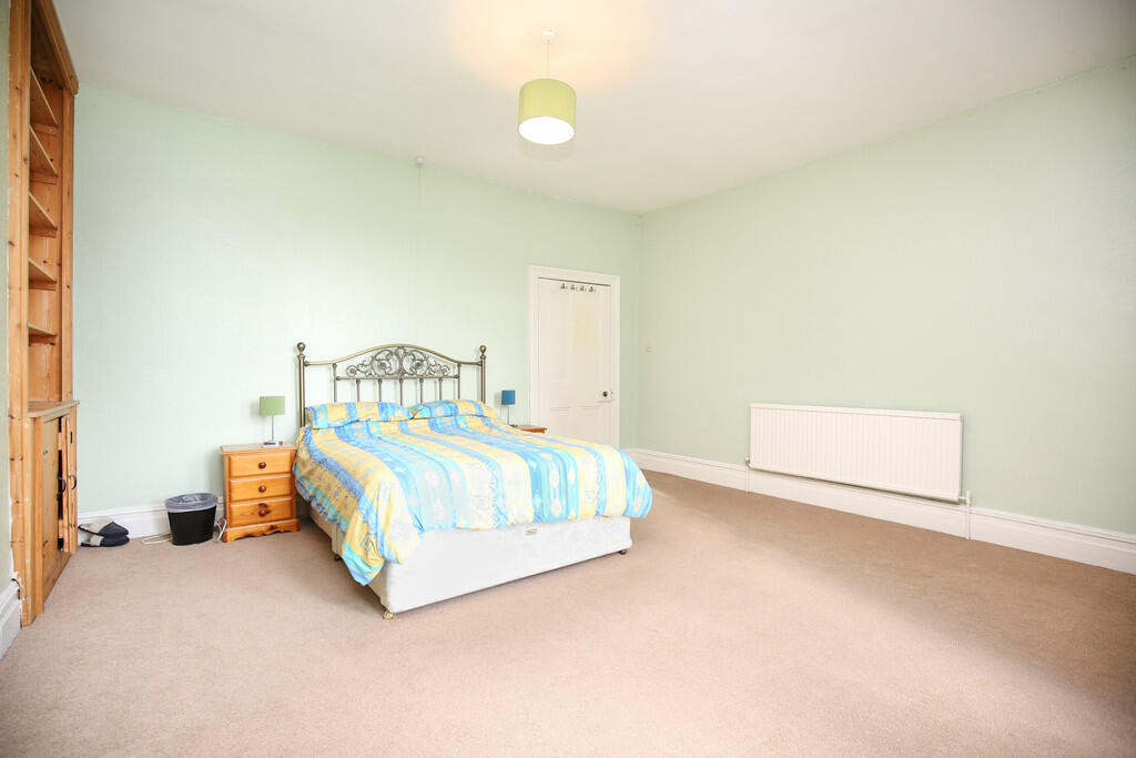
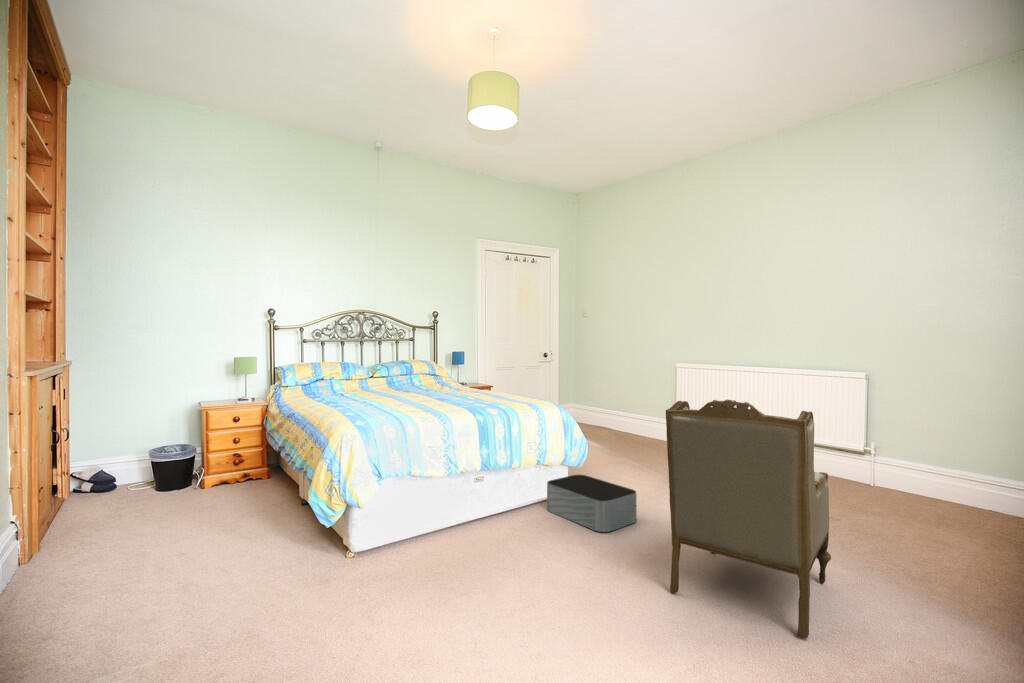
+ armchair [665,399,832,639]
+ storage bin [546,474,637,533]
